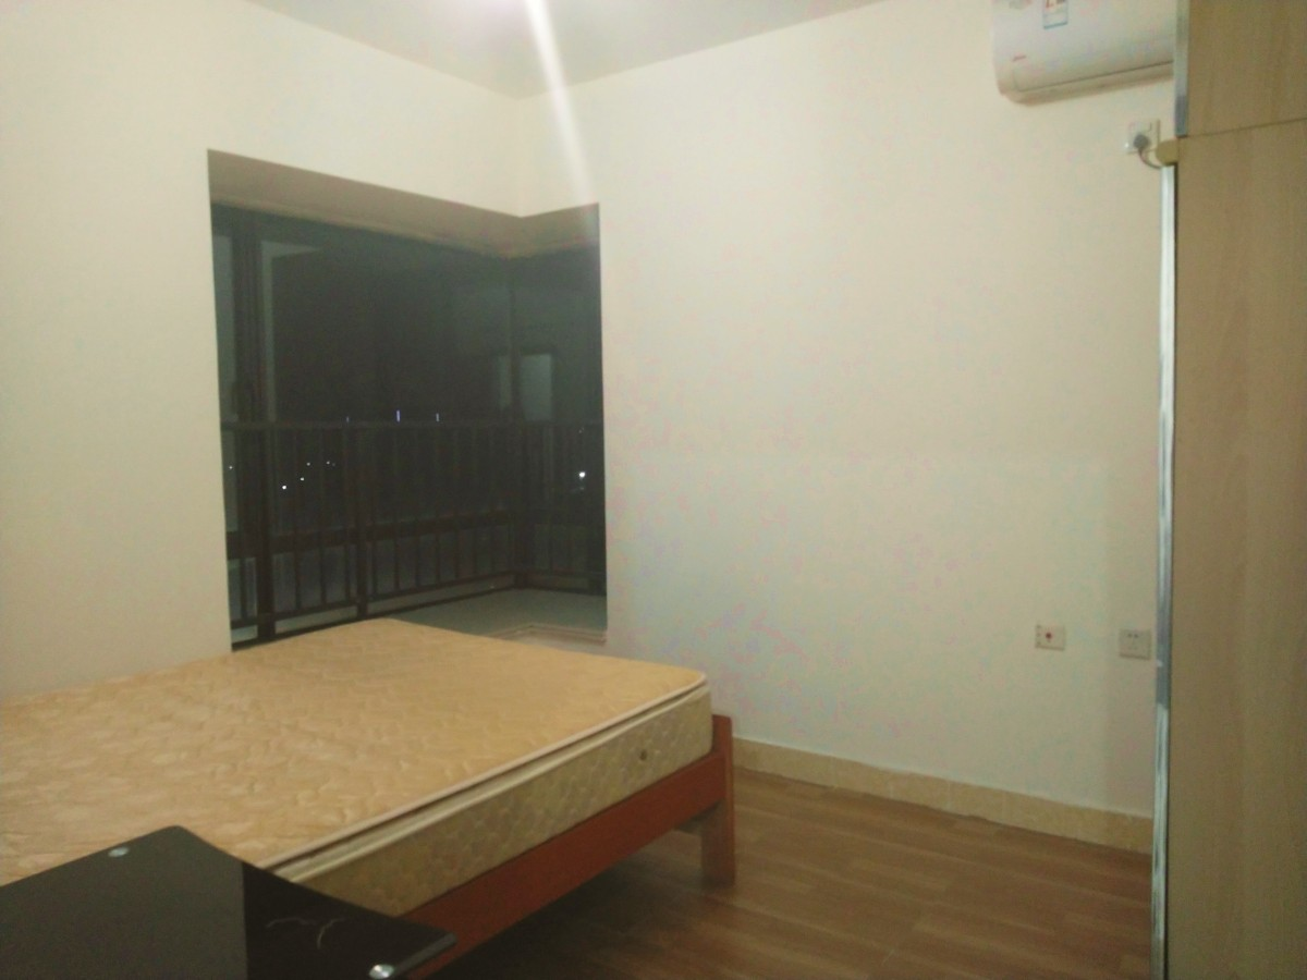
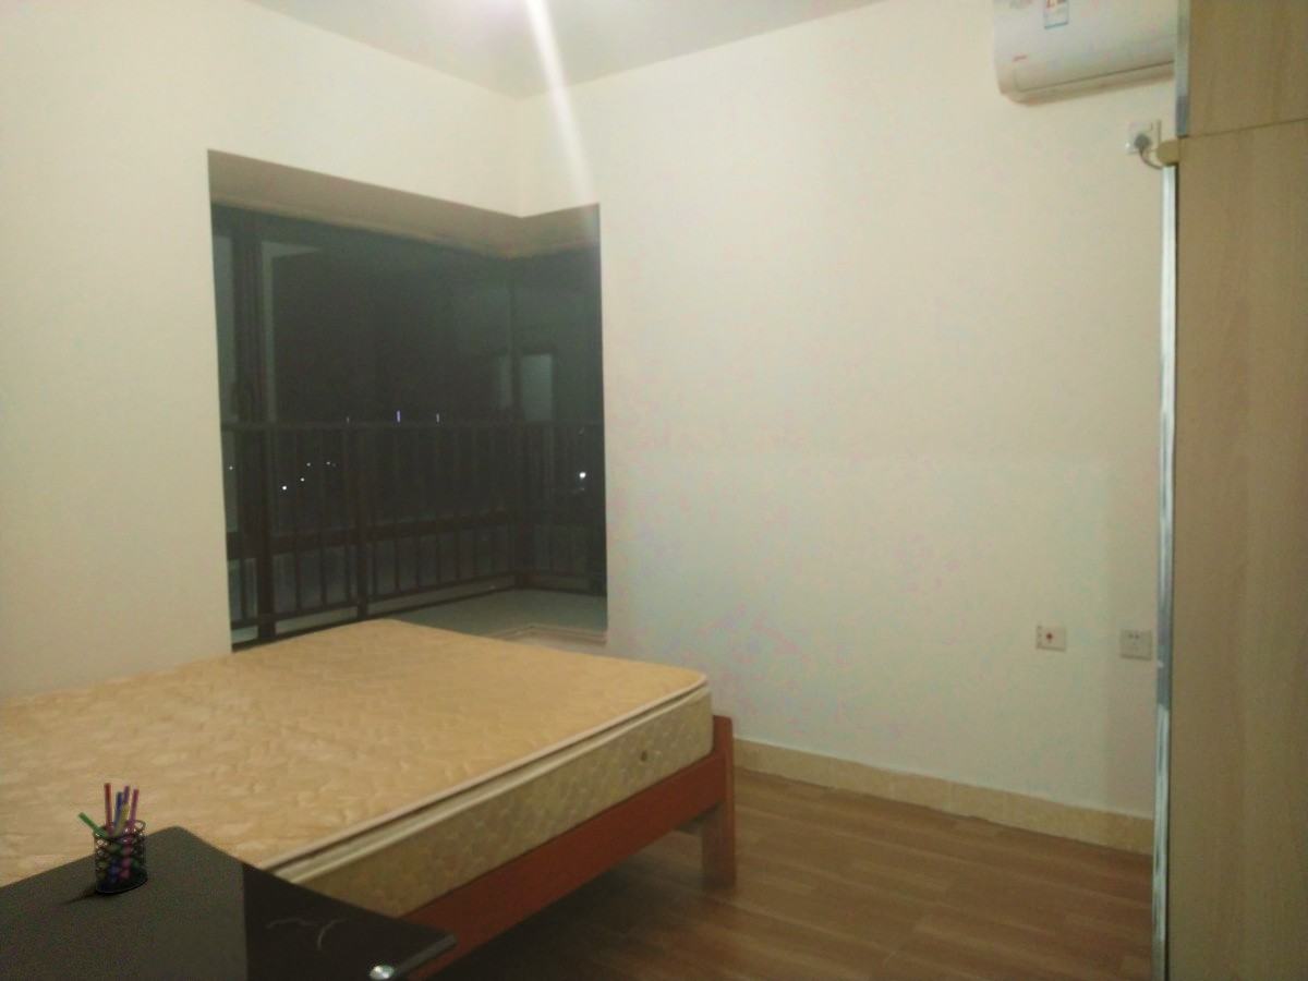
+ pen holder [76,782,149,895]
